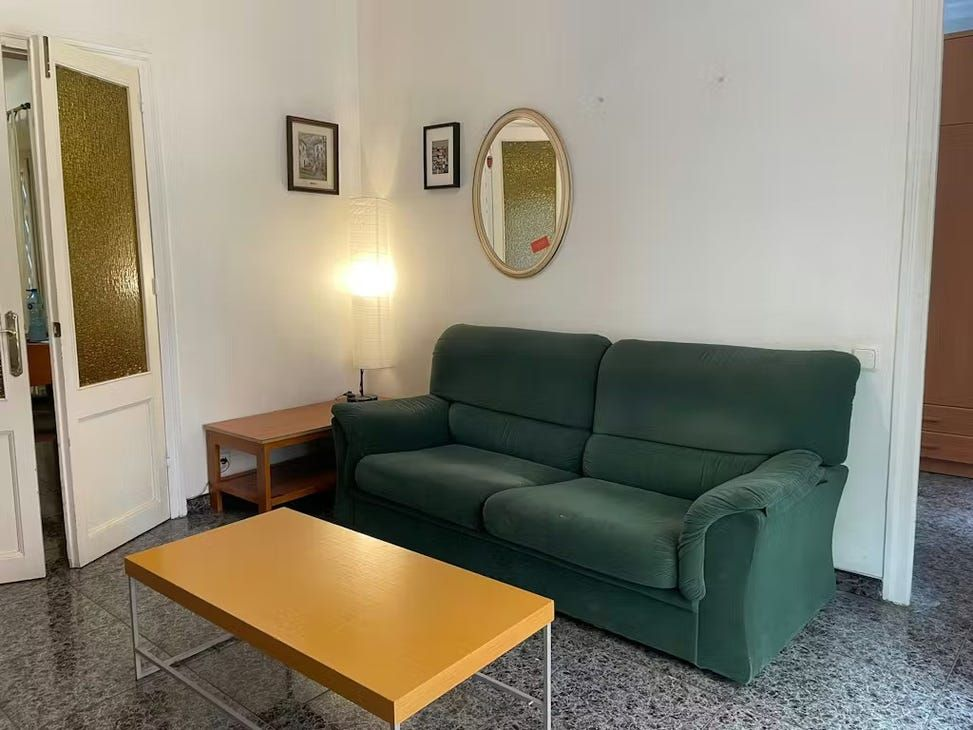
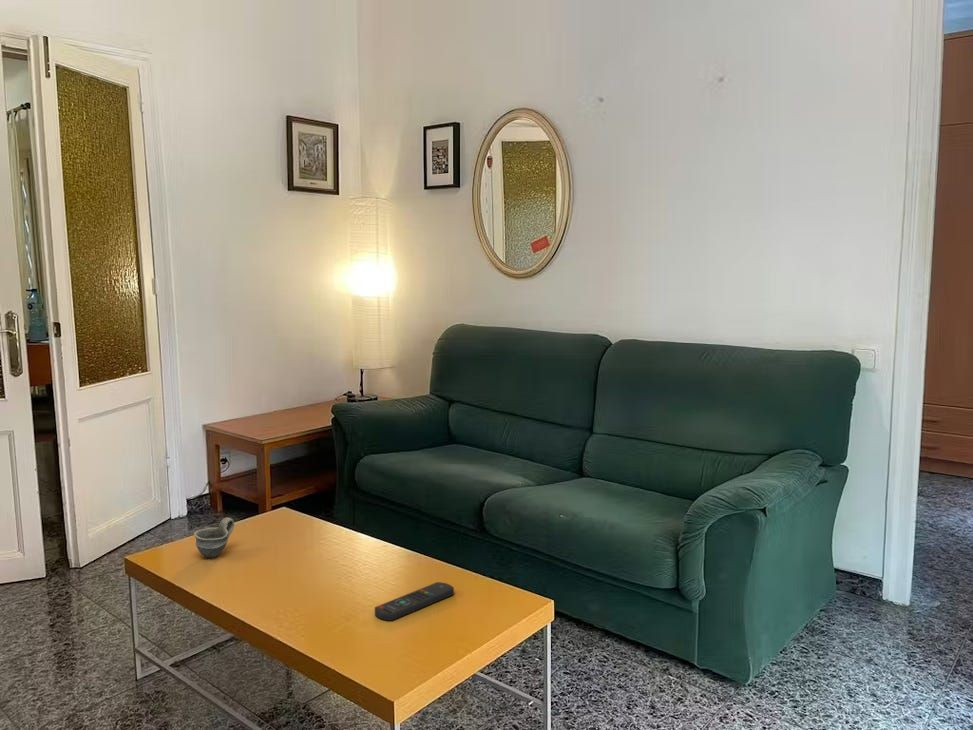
+ remote control [374,581,455,622]
+ cup [193,517,235,559]
